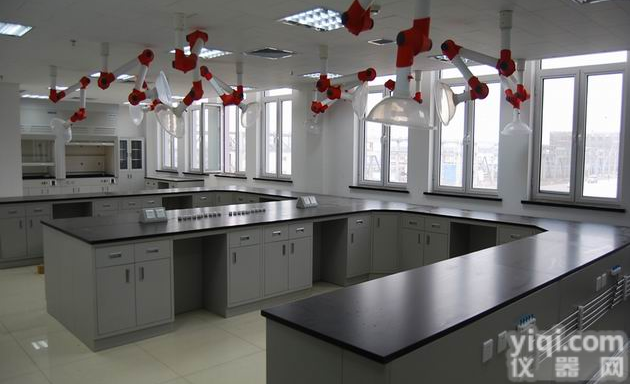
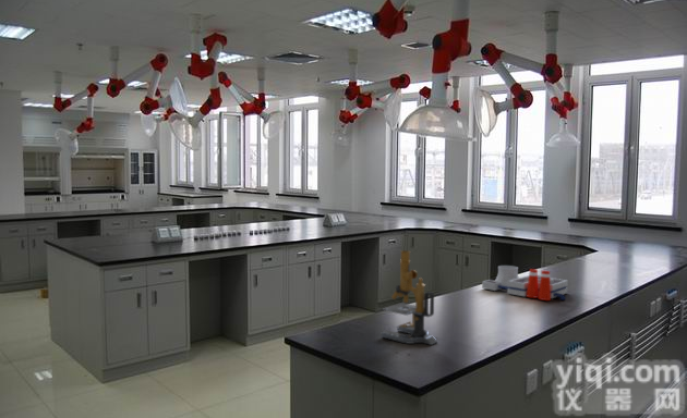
+ laboratory equipment [481,265,569,302]
+ microscope [381,249,438,346]
